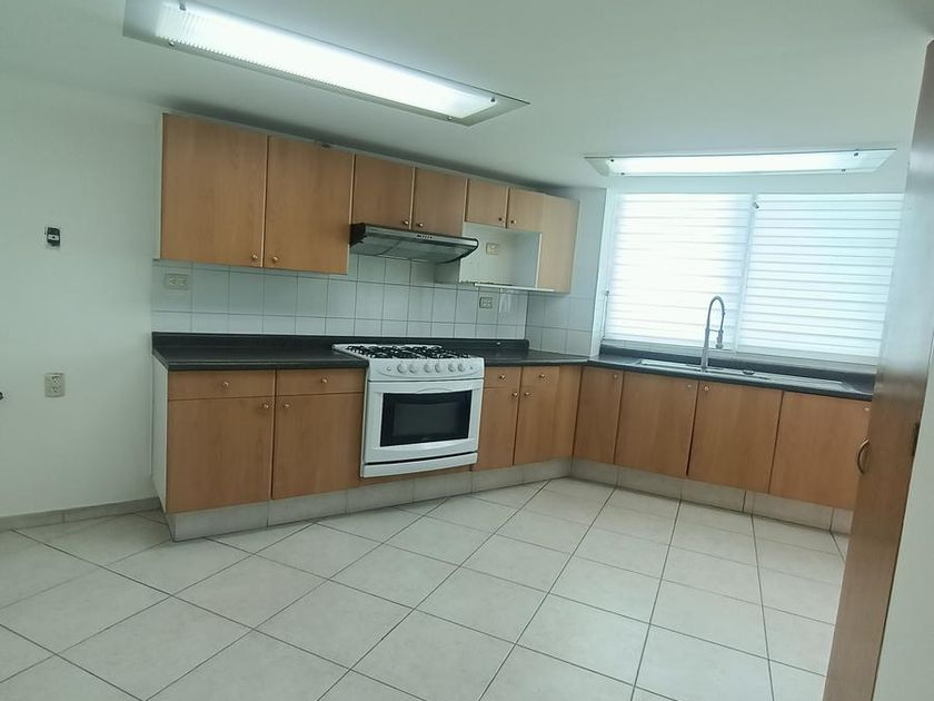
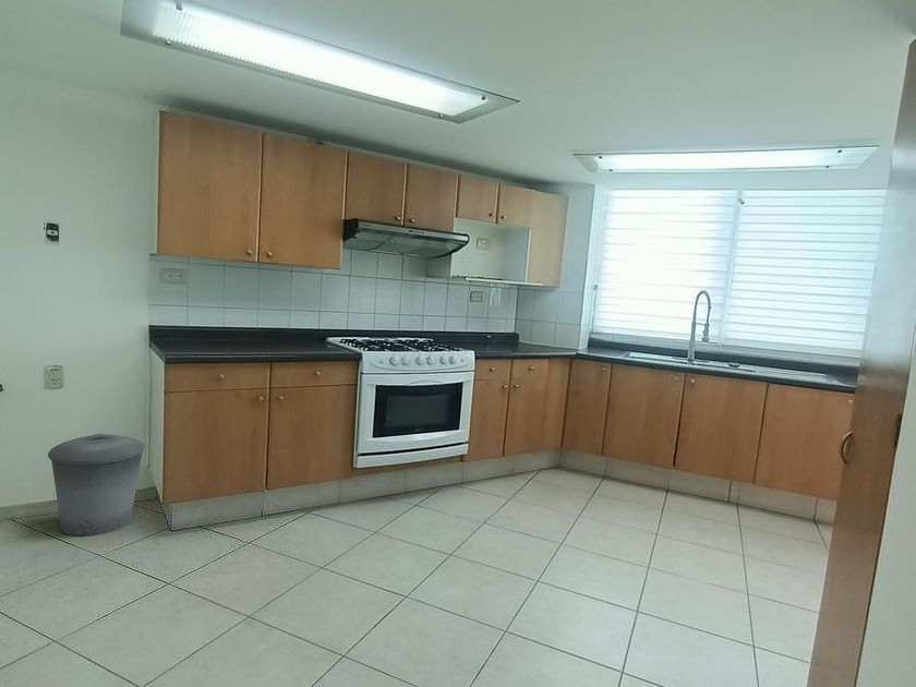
+ trash can [47,433,146,537]
